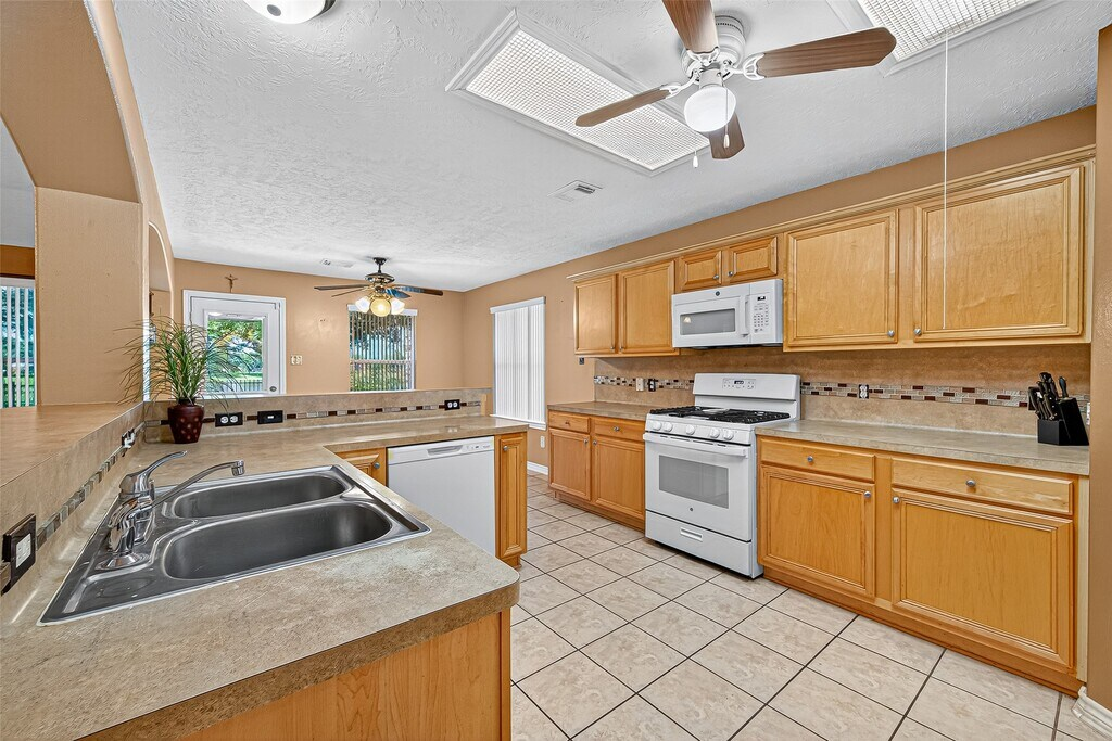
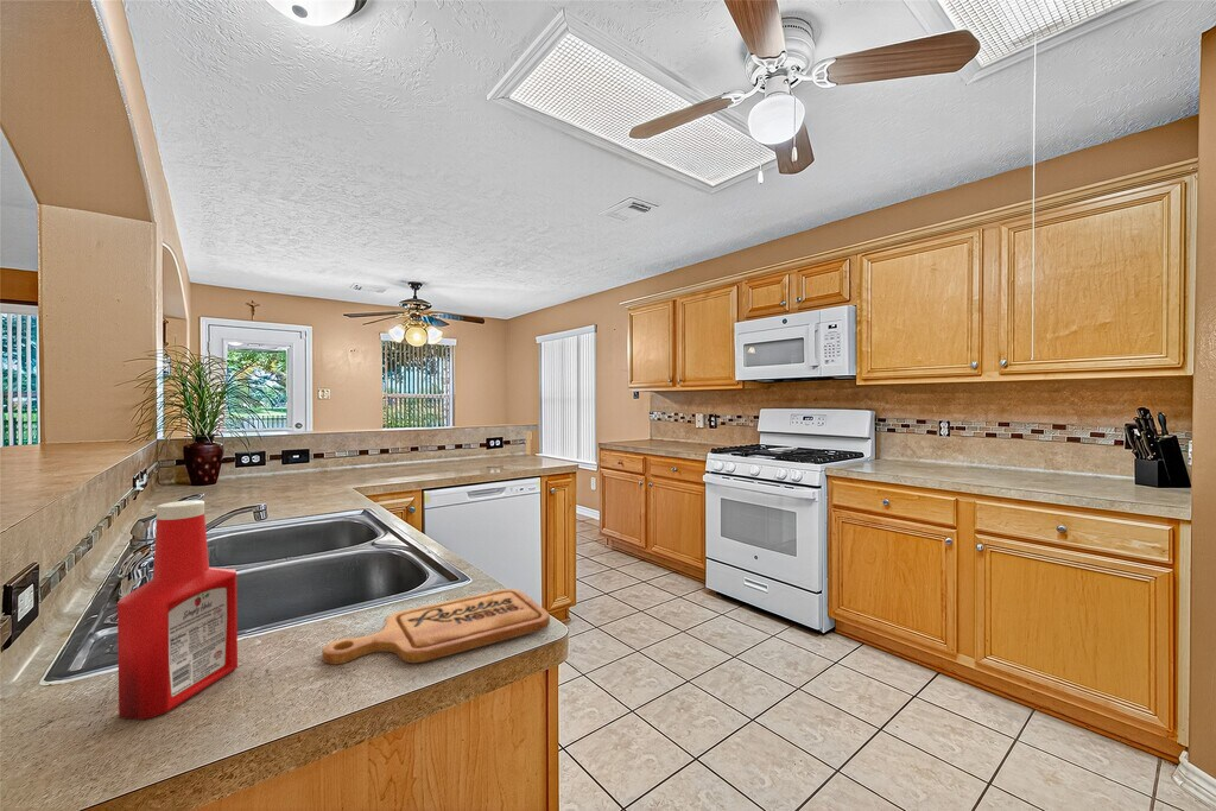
+ cutting board [321,588,551,666]
+ soap bottle [116,499,239,721]
